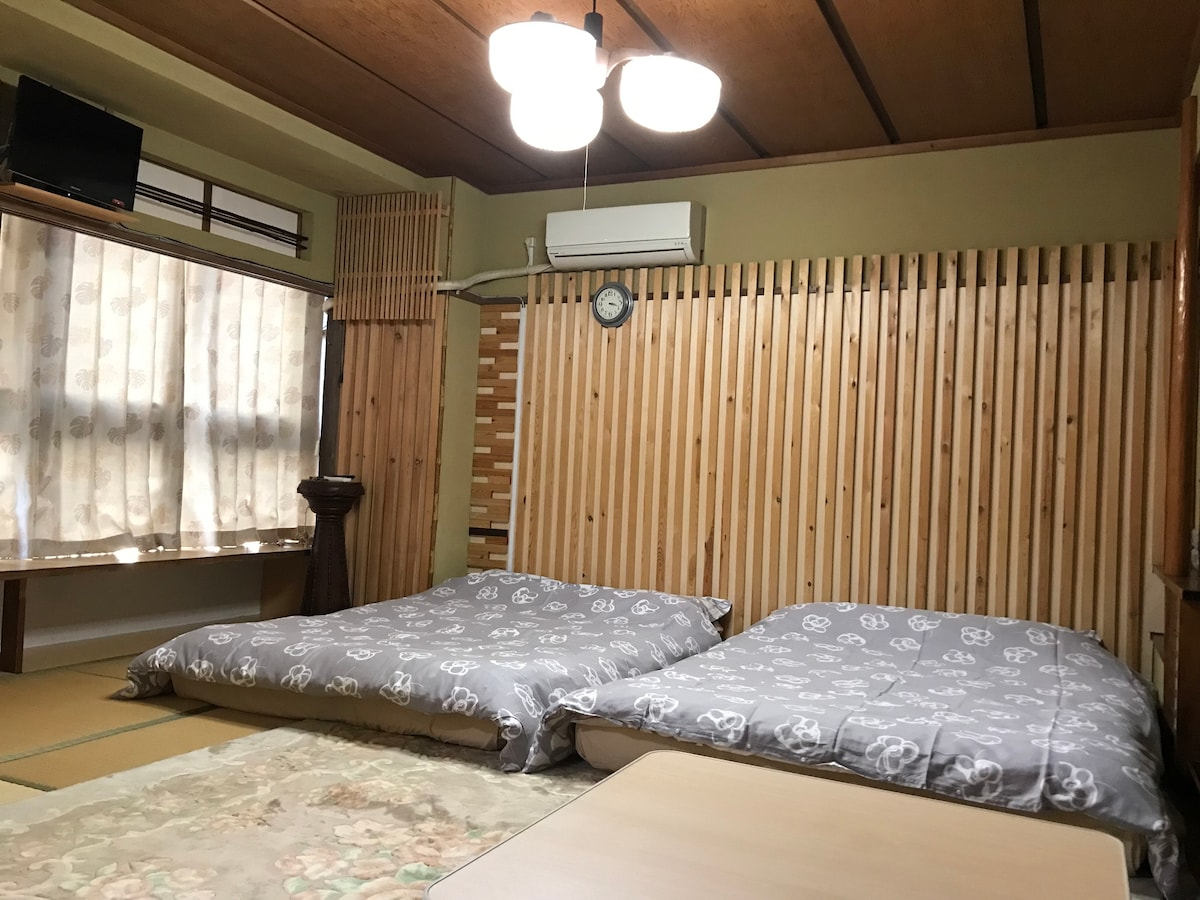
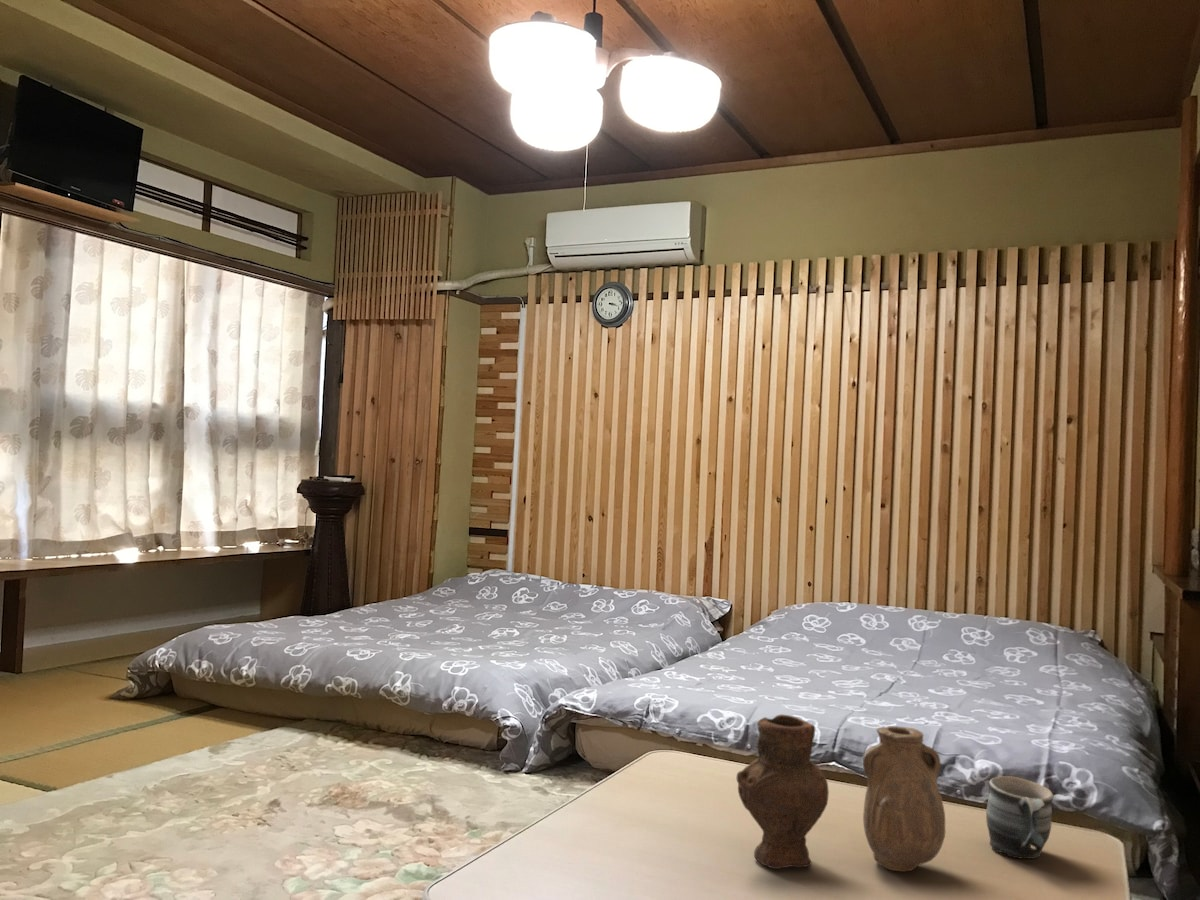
+ vase [736,714,946,873]
+ mug [985,775,1054,860]
